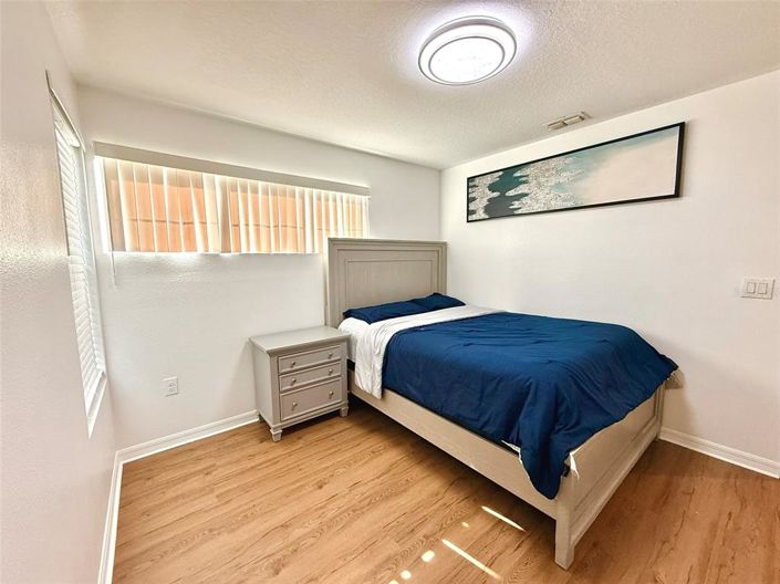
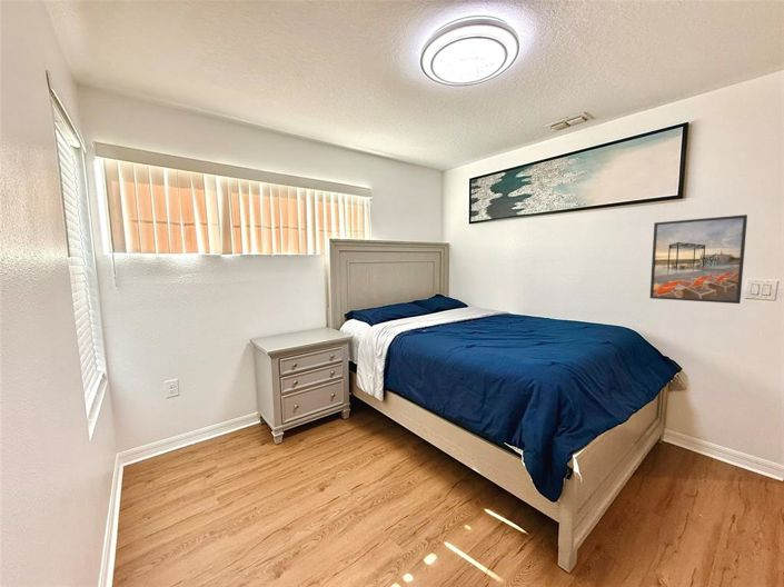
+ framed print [649,213,748,305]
